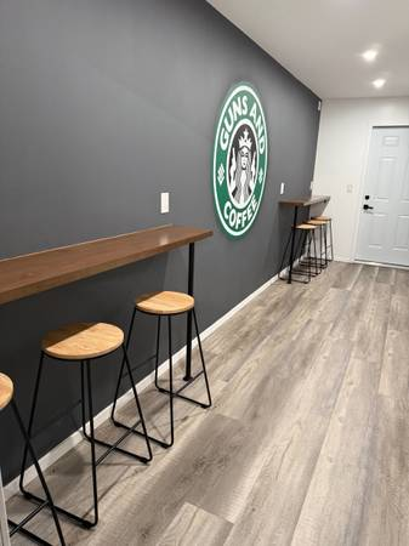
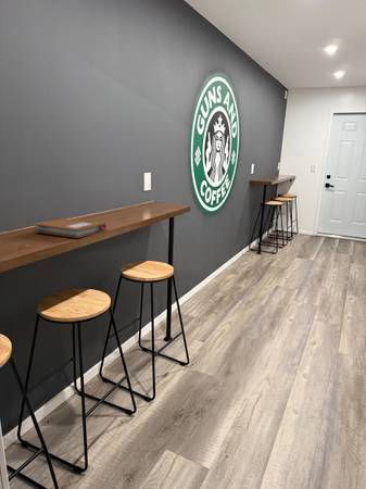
+ notebook [33,217,106,239]
